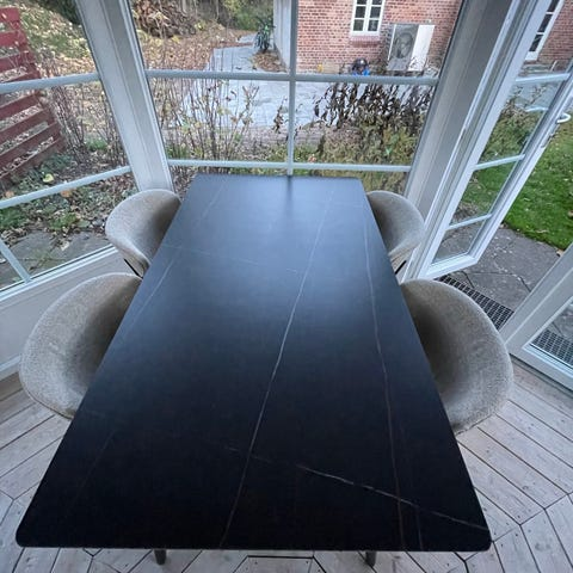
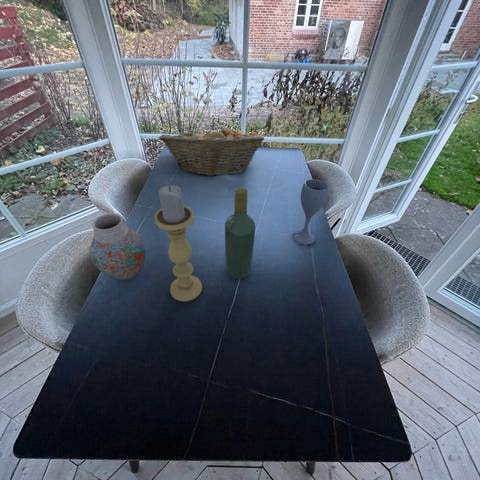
+ fruit basket [158,125,265,177]
+ wine bottle [224,187,256,280]
+ candle holder [154,185,203,303]
+ cup [291,178,330,245]
+ vase [89,213,146,281]
